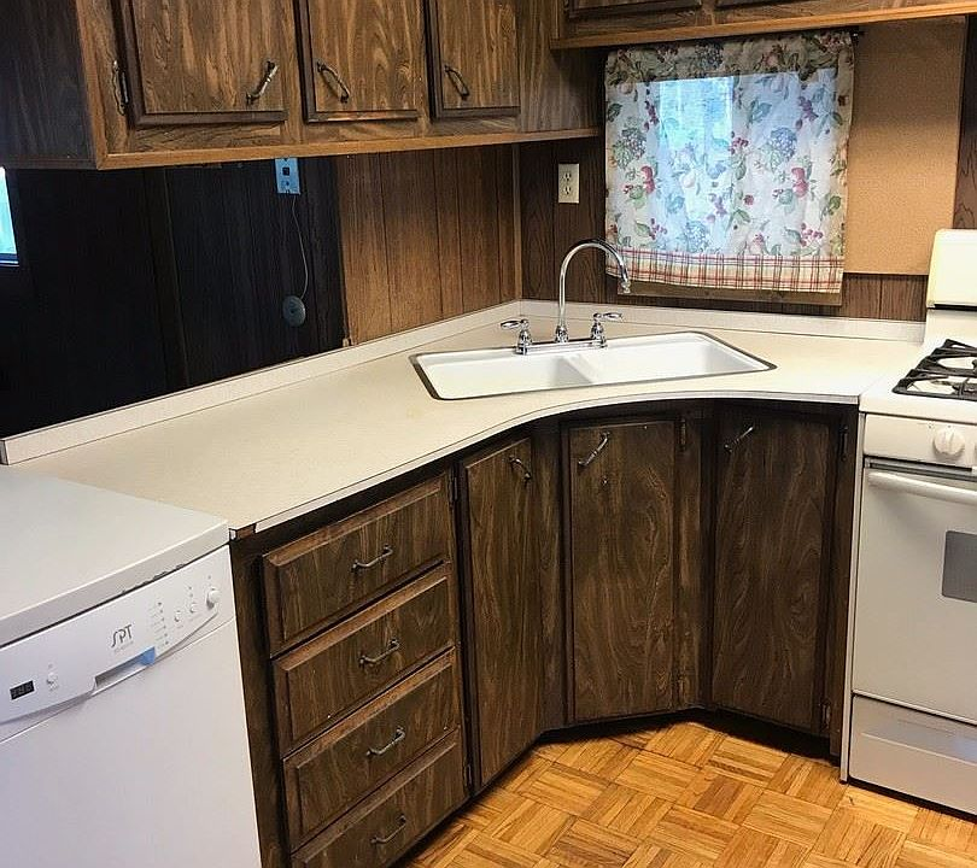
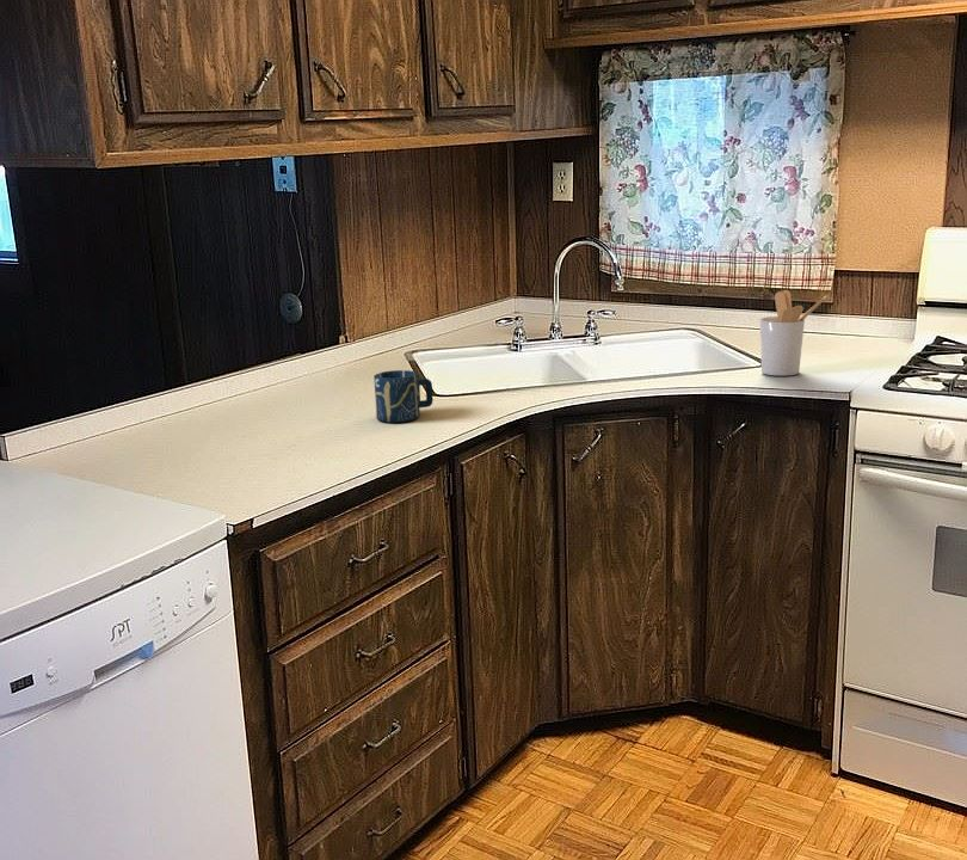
+ utensil holder [759,289,829,377]
+ cup [372,369,433,423]
